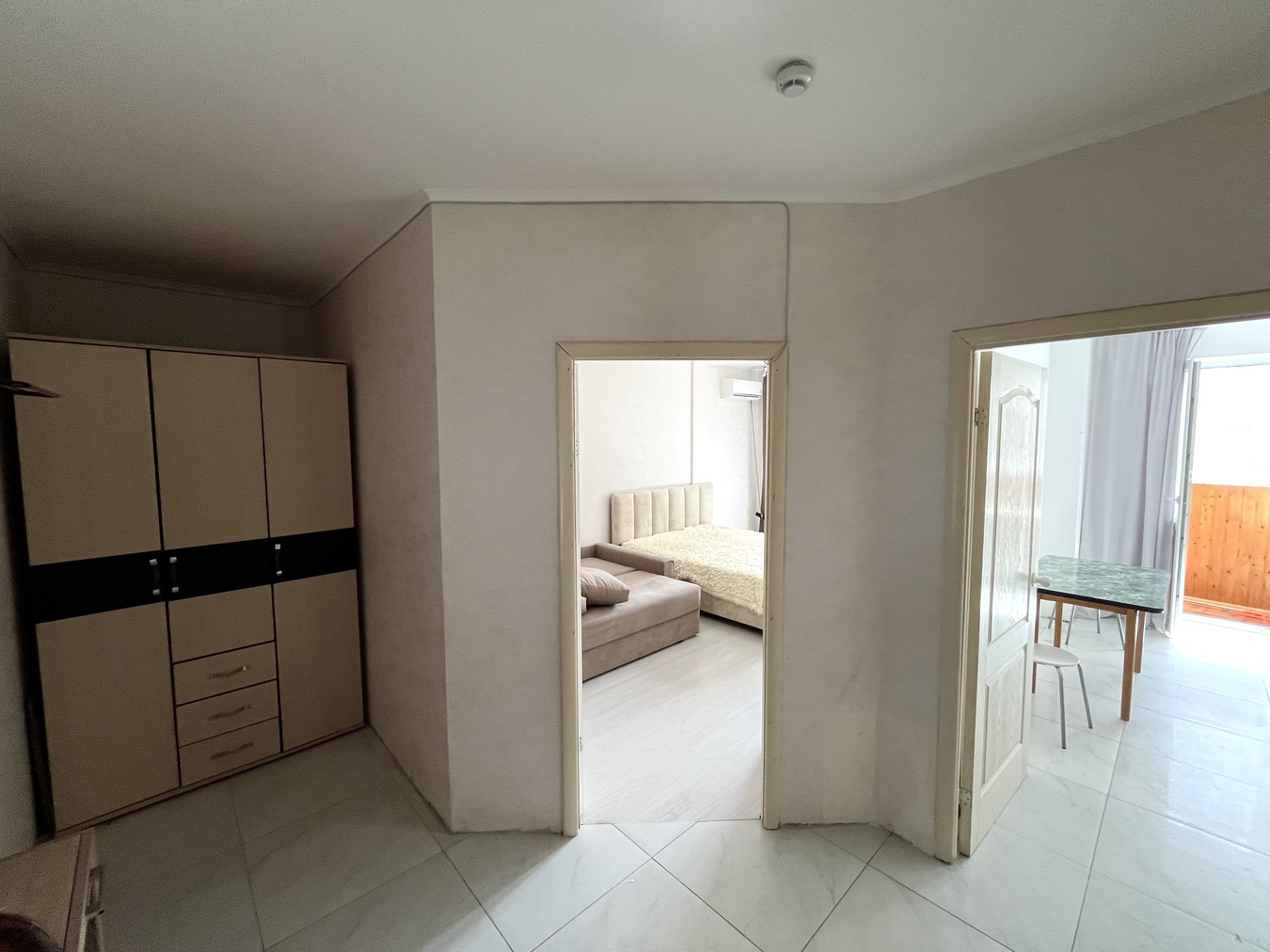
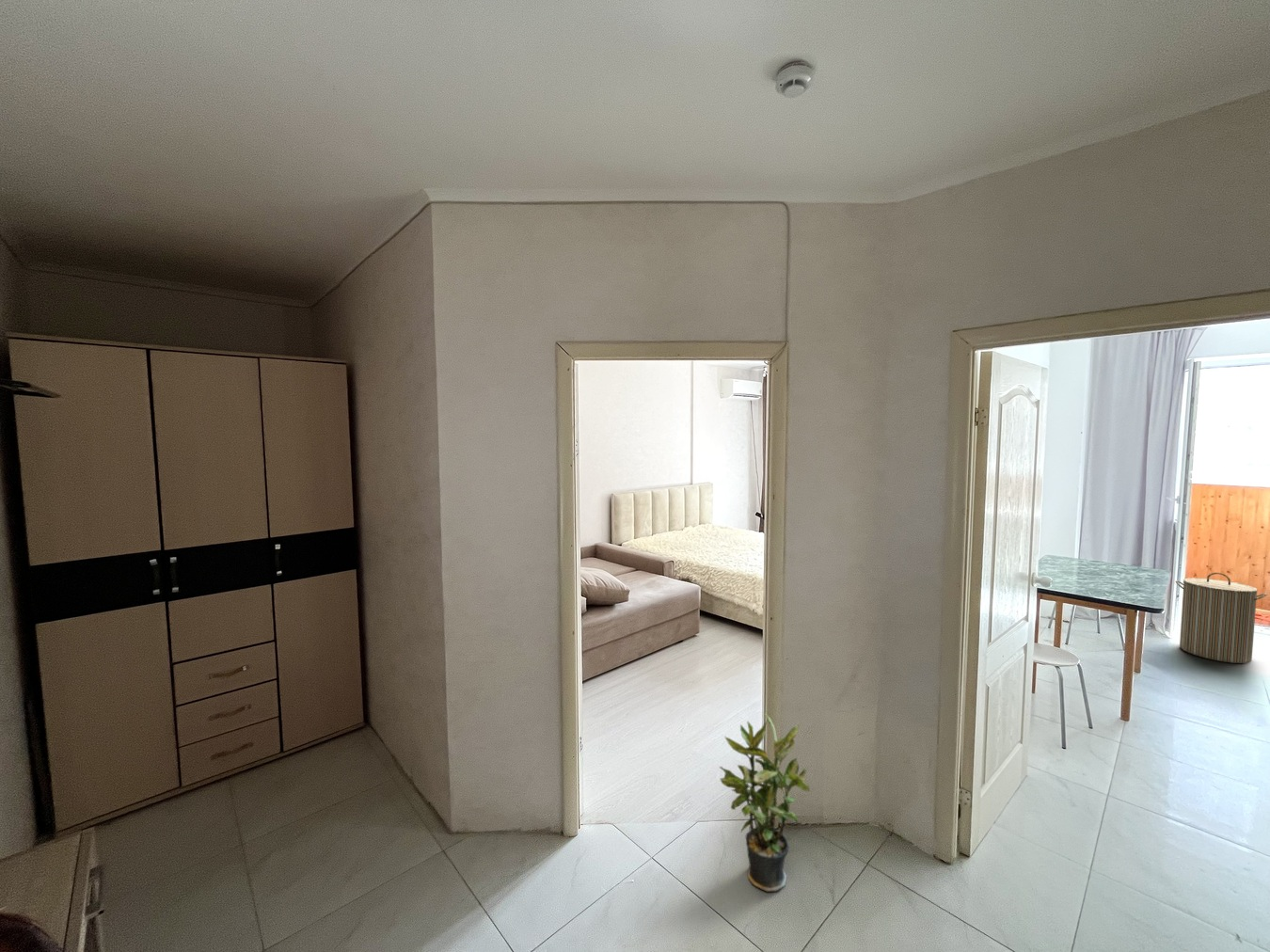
+ laundry hamper [1175,572,1268,664]
+ potted plant [719,711,811,893]
